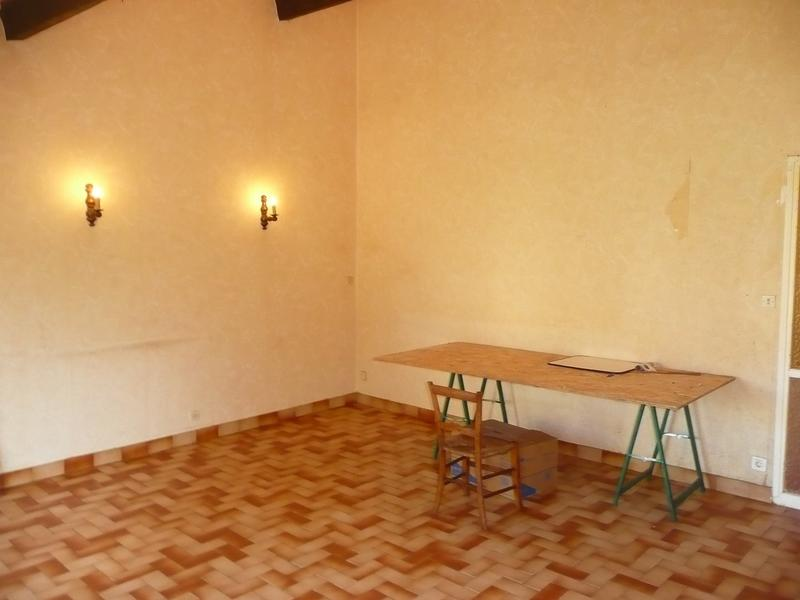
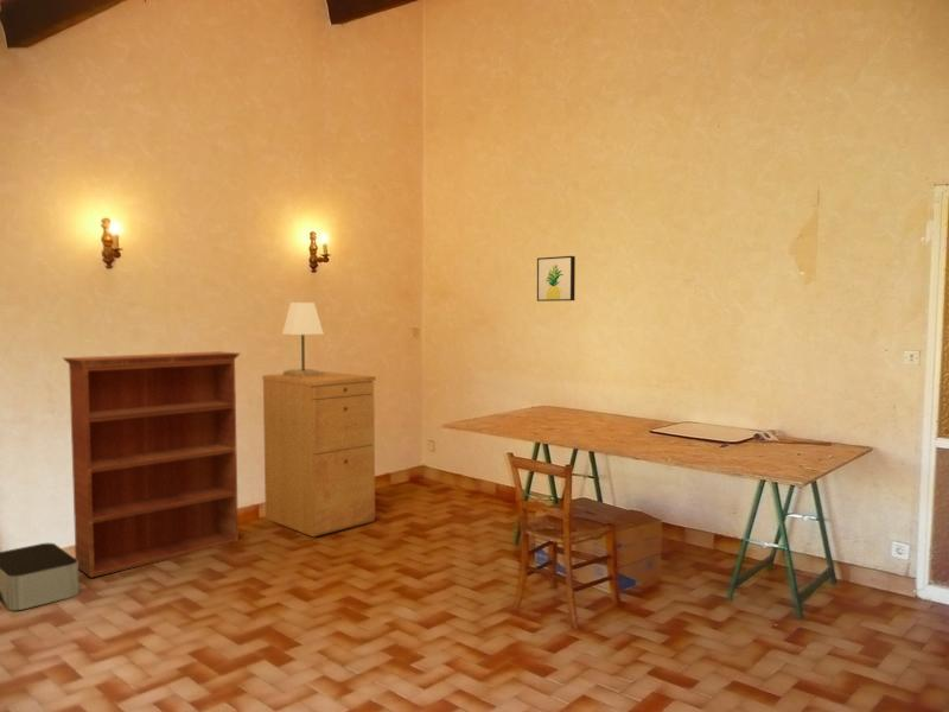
+ bookcase [62,350,242,579]
+ wall art [536,255,577,303]
+ lamp [281,301,325,377]
+ filing cabinet [261,370,377,538]
+ storage bin [0,542,81,611]
